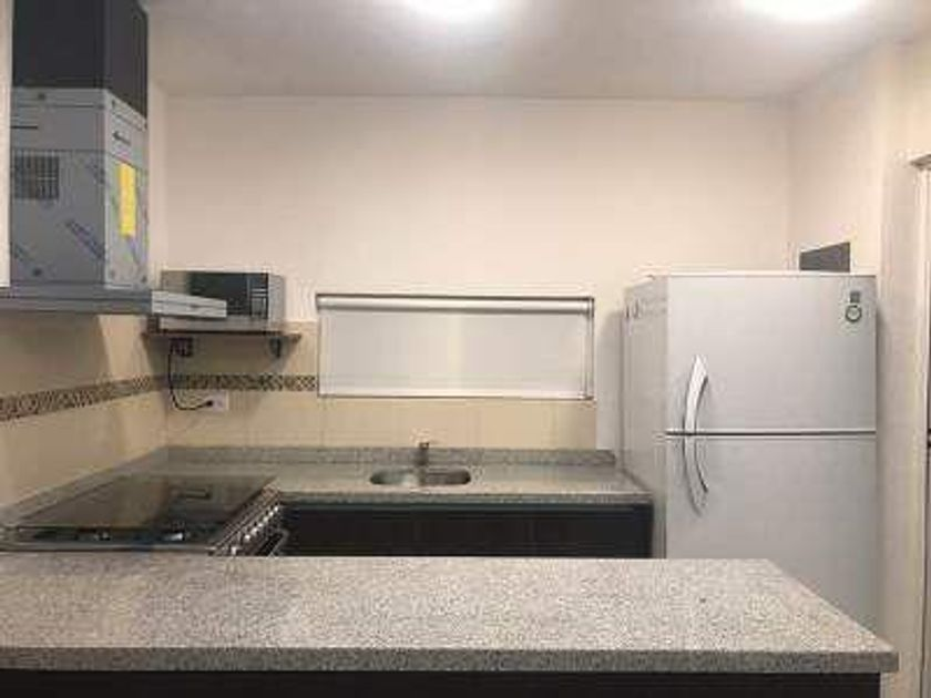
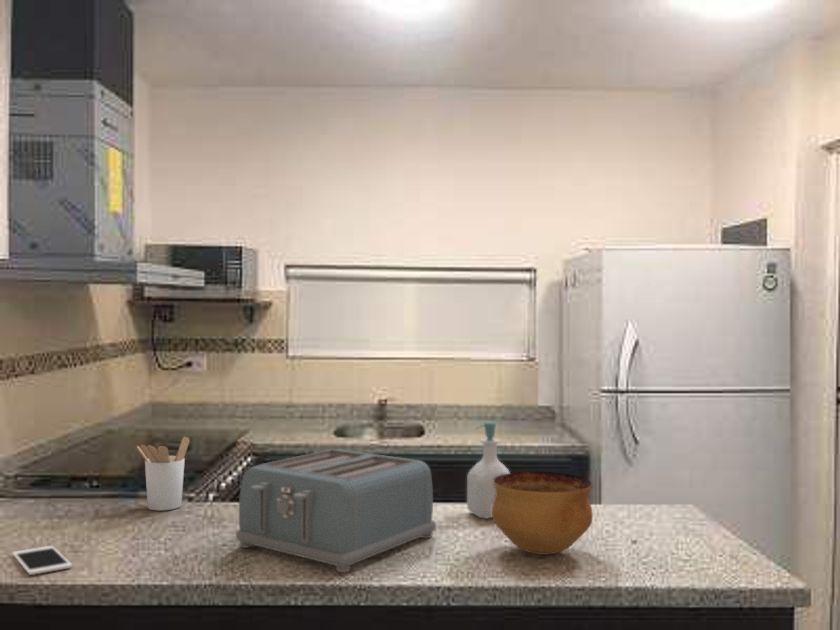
+ bowl [492,471,594,556]
+ toaster [235,448,437,573]
+ cell phone [11,545,73,576]
+ soap bottle [466,421,511,519]
+ utensil holder [136,436,191,511]
